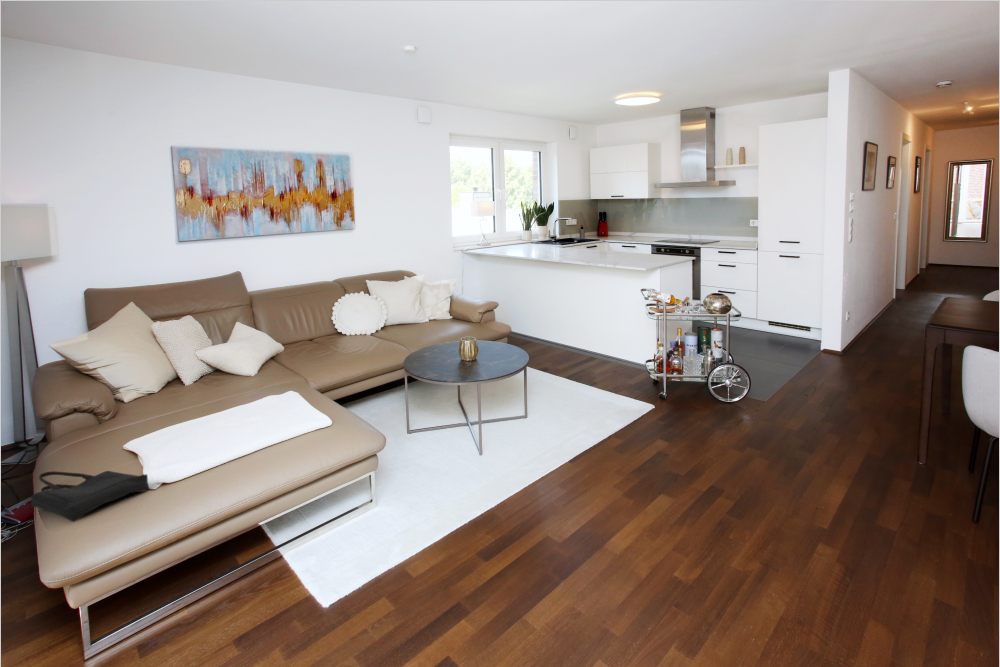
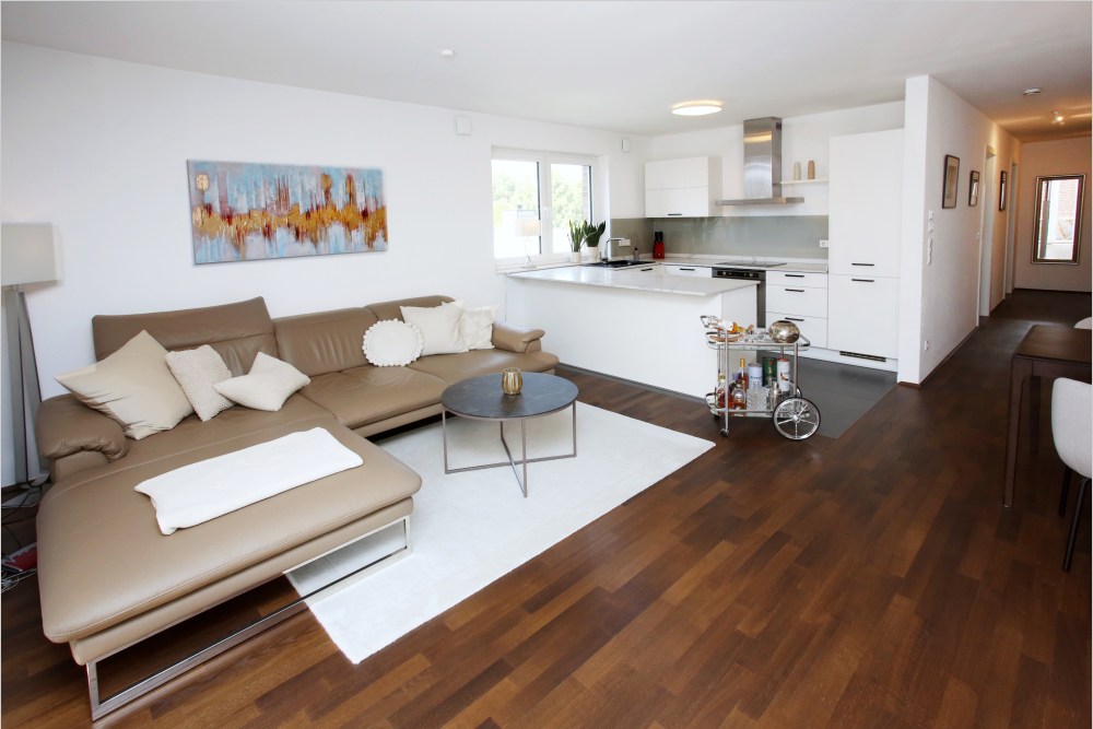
- tote bag [30,470,150,523]
